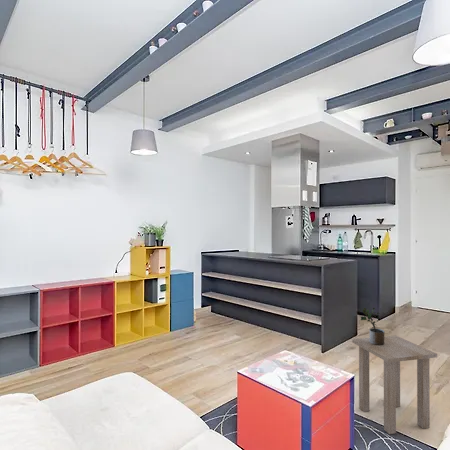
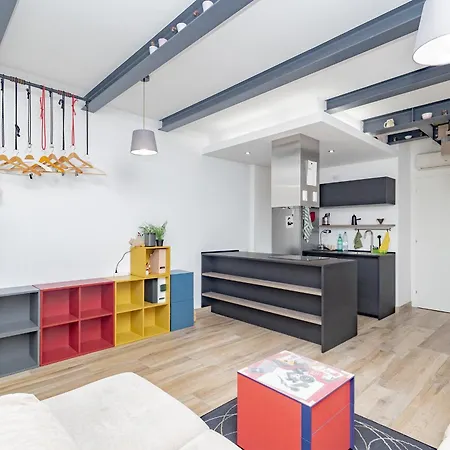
- potted plant [359,307,386,345]
- side table [351,334,438,435]
